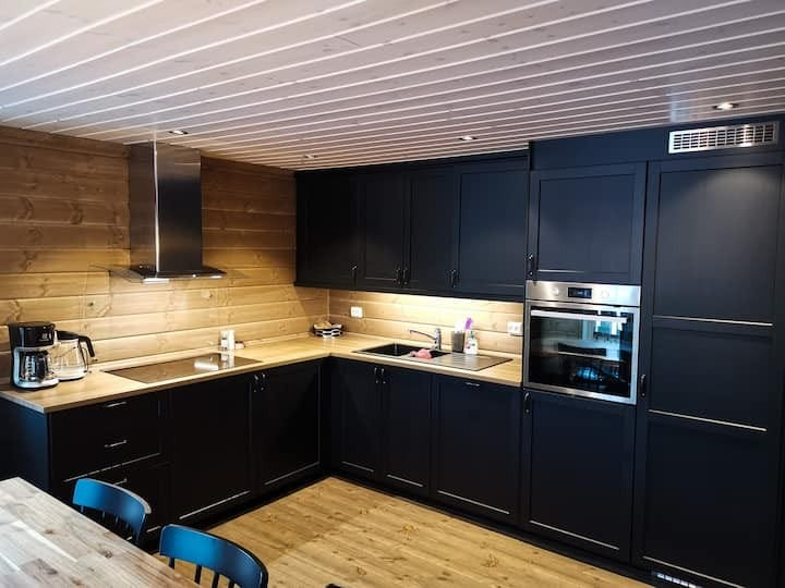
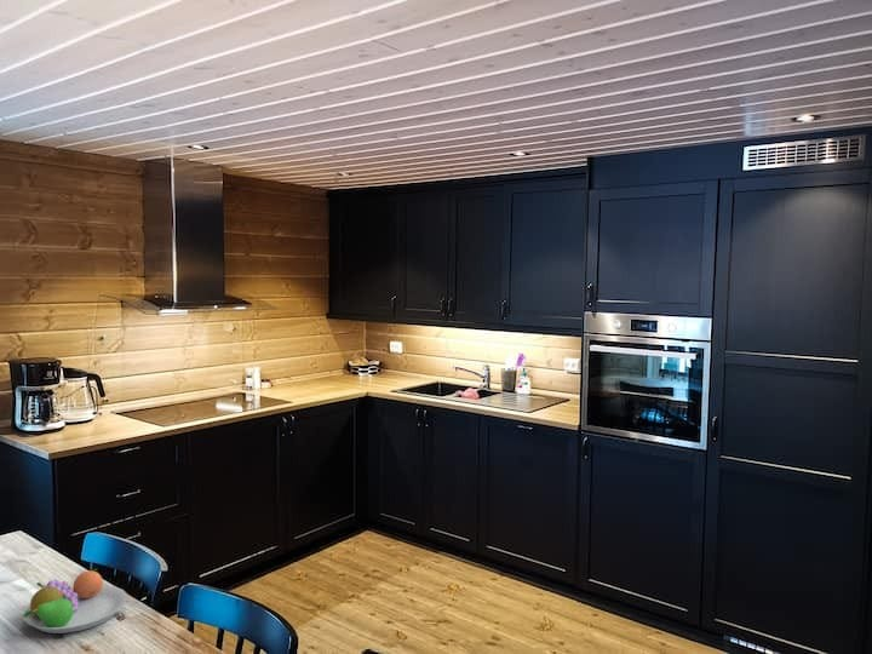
+ fruit bowl [23,568,128,635]
